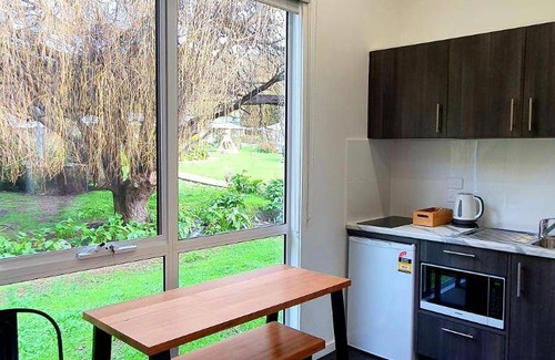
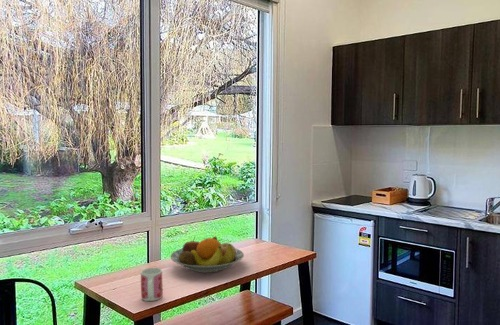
+ fruit bowl [169,236,245,274]
+ mug [140,267,164,302]
